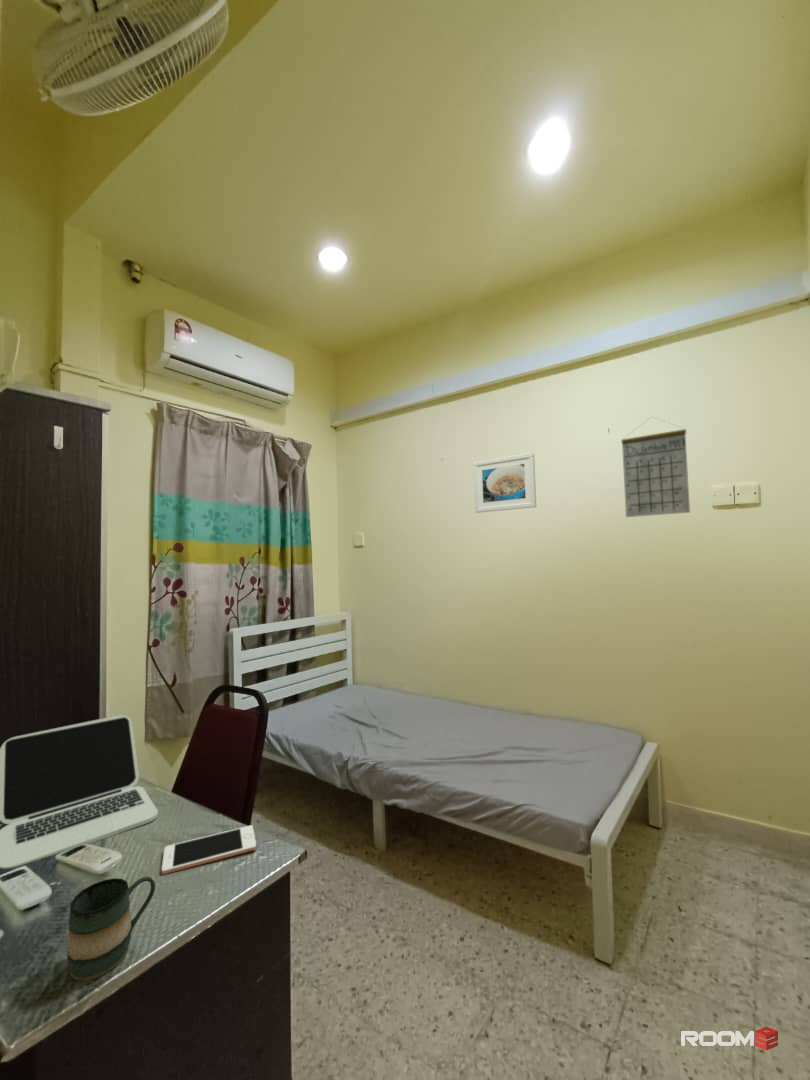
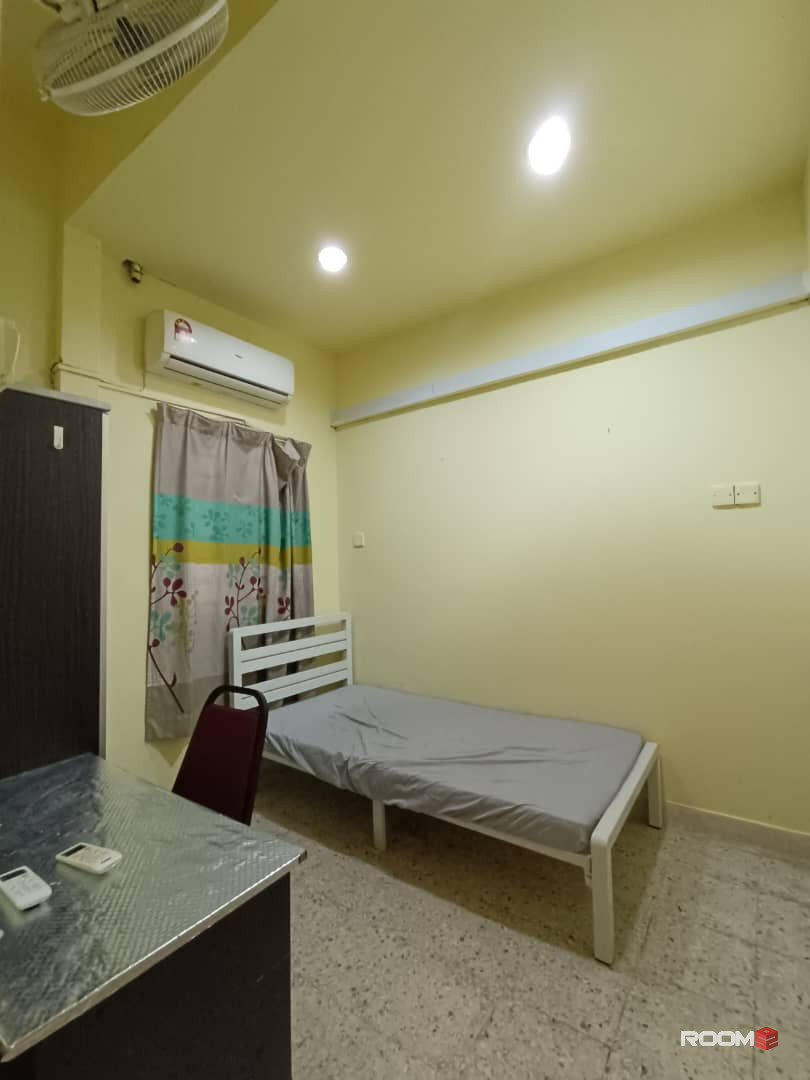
- mug [66,875,156,982]
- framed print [472,452,537,514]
- cell phone [161,824,257,875]
- calendar [621,415,691,518]
- laptop [0,714,159,870]
